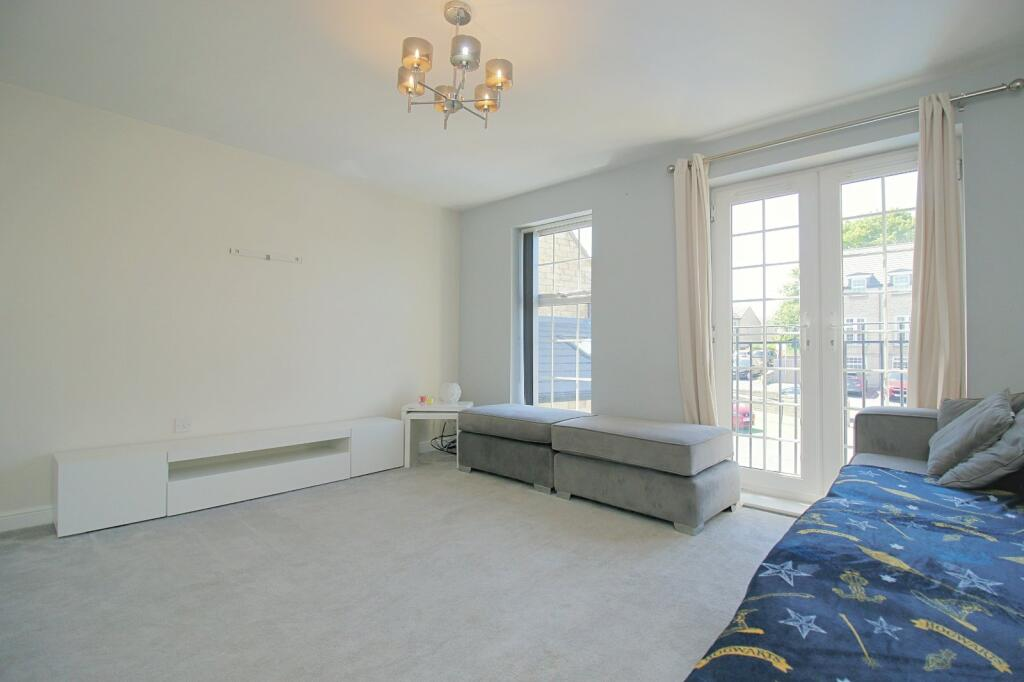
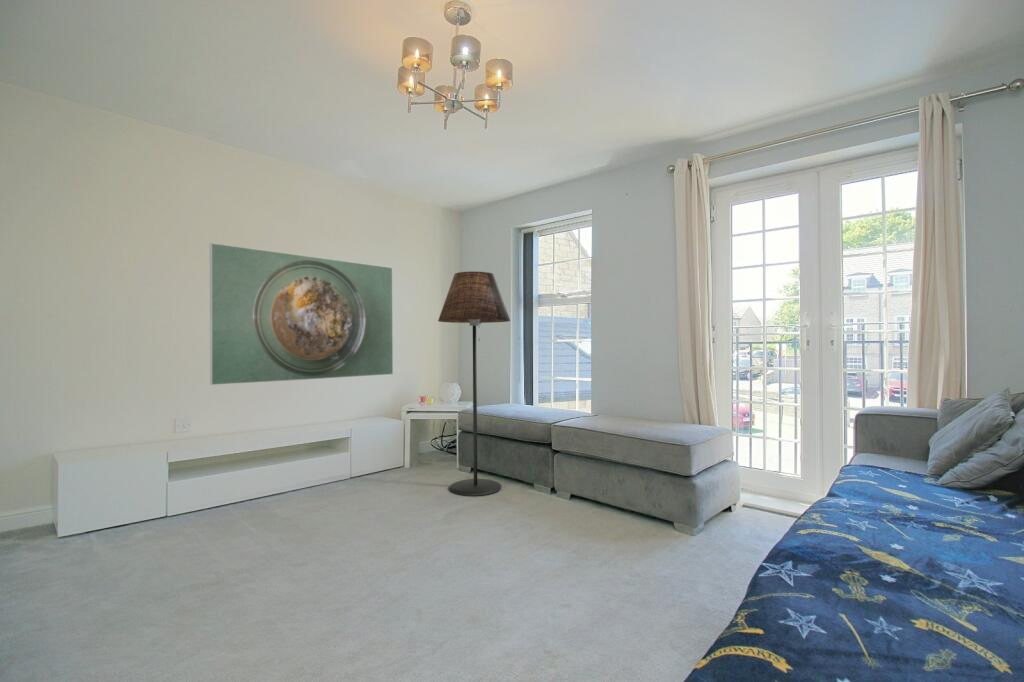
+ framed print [209,242,394,386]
+ floor lamp [437,270,511,497]
